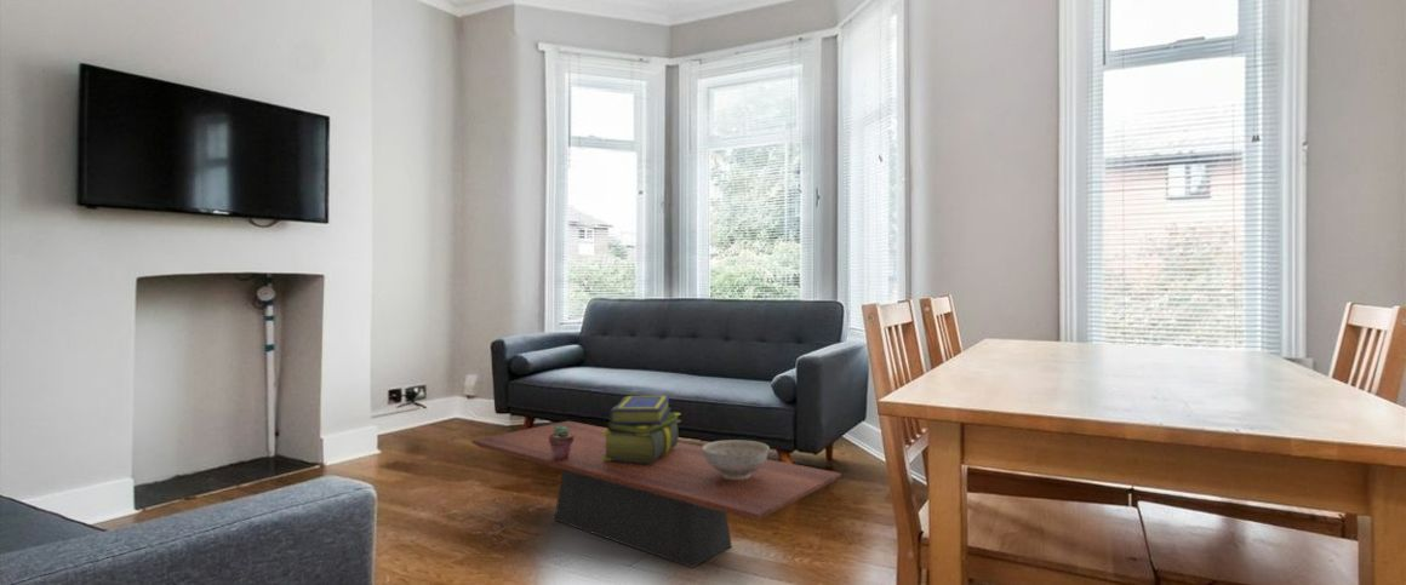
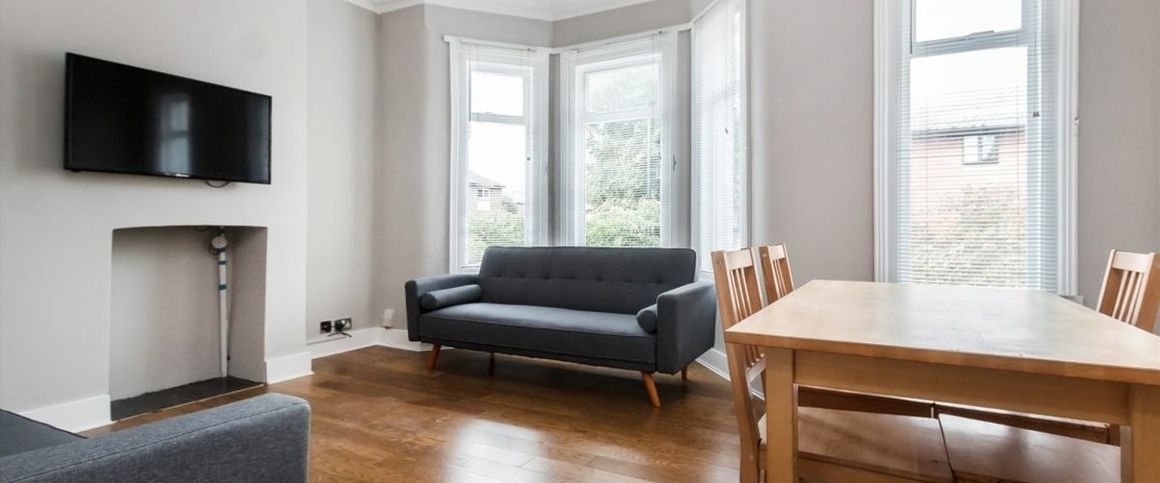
- coffee table [470,420,842,569]
- stack of books [602,395,682,464]
- decorative bowl [702,438,771,480]
- potted succulent [549,425,575,460]
